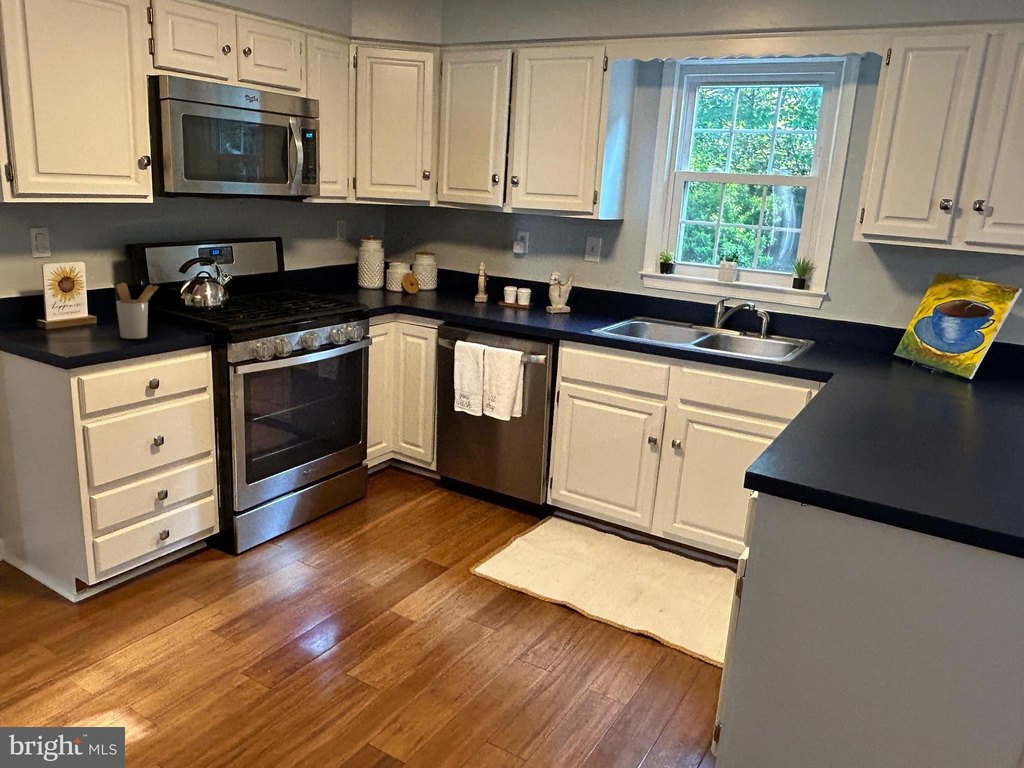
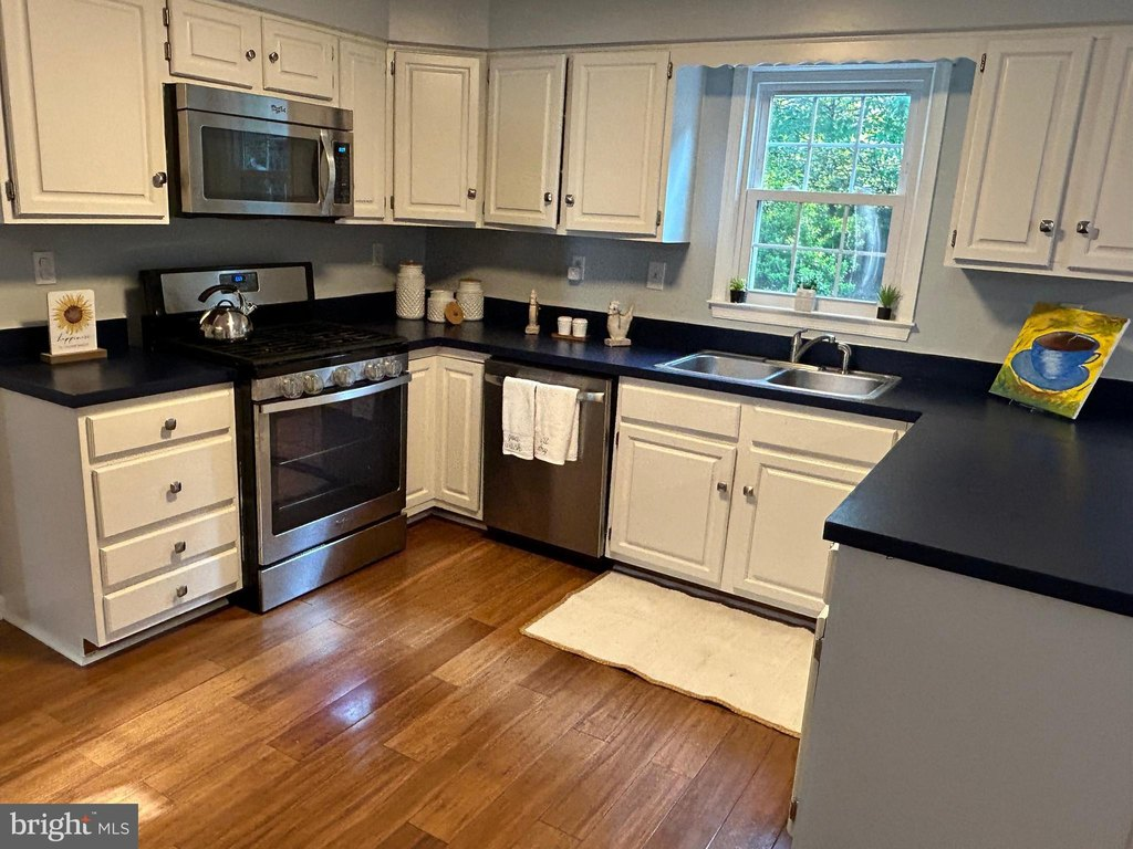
- utensil holder [115,282,160,340]
